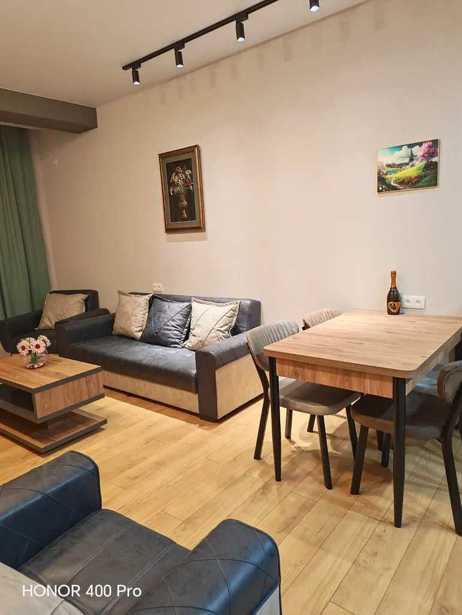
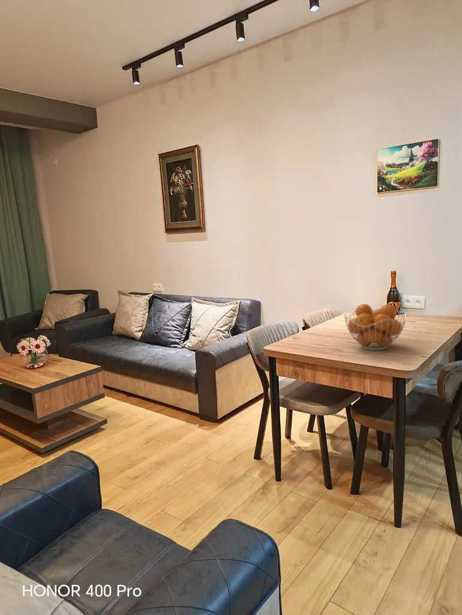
+ fruit basket [343,303,407,351]
